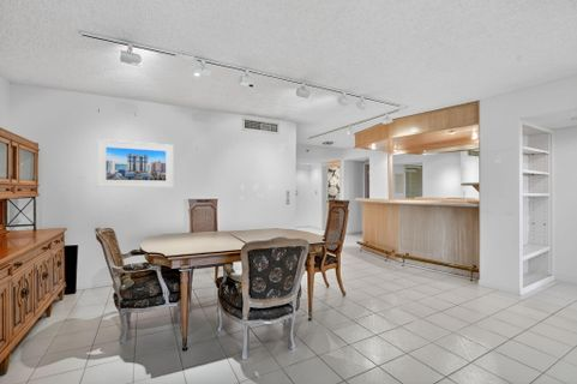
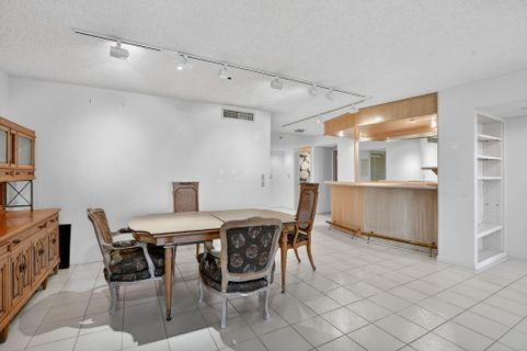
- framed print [96,138,174,188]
